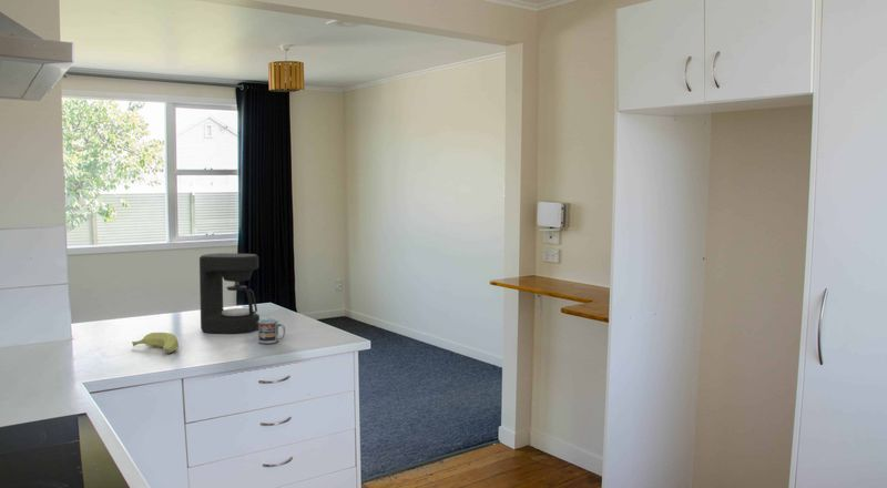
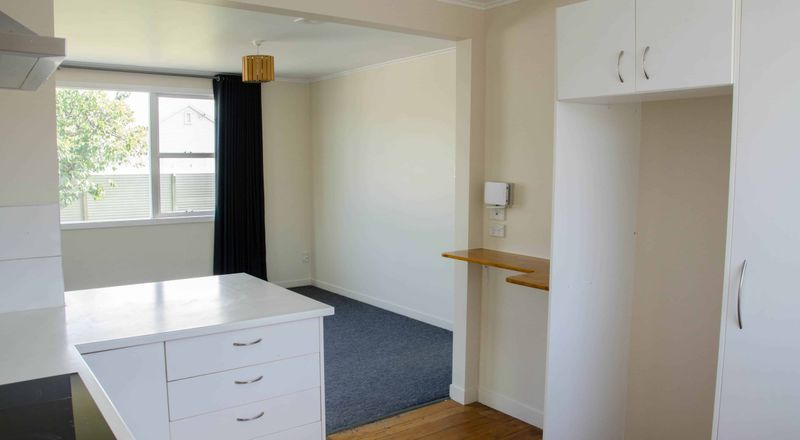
- coffee maker [198,252,261,334]
- cup [257,318,286,345]
- banana [131,332,180,355]
